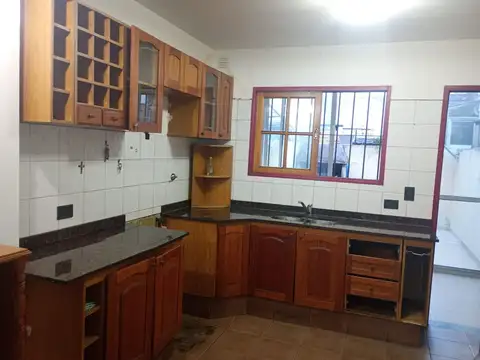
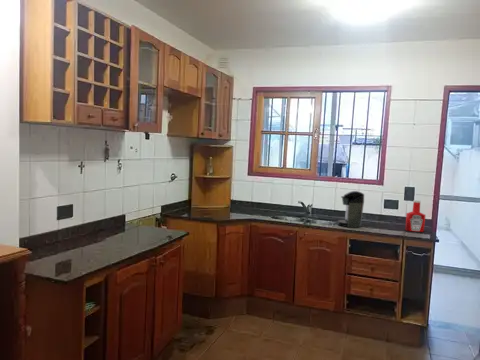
+ soap bottle [404,199,427,233]
+ coffee maker [337,190,365,228]
